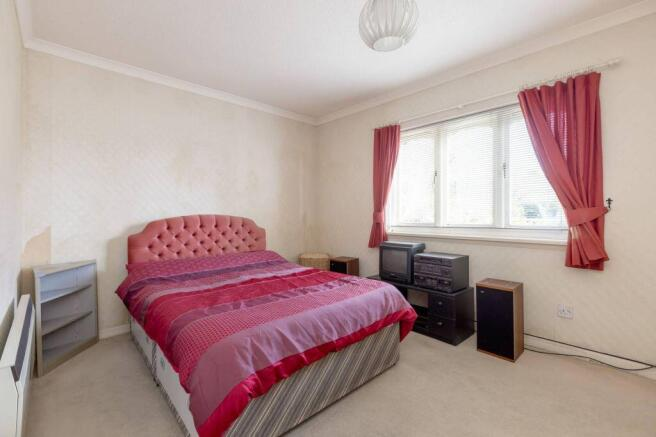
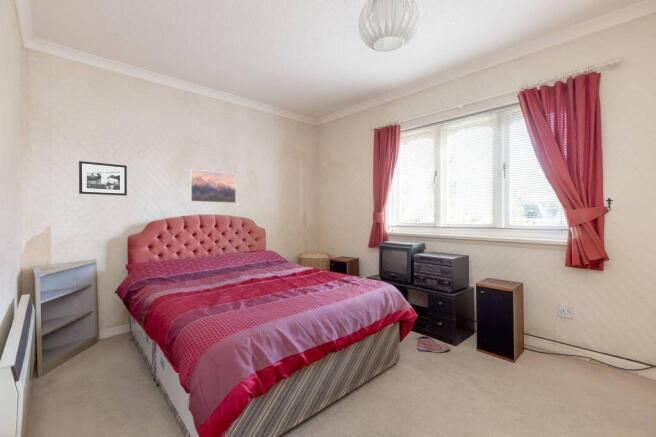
+ shoe [415,335,450,353]
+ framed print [189,168,237,204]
+ picture frame [78,160,128,197]
